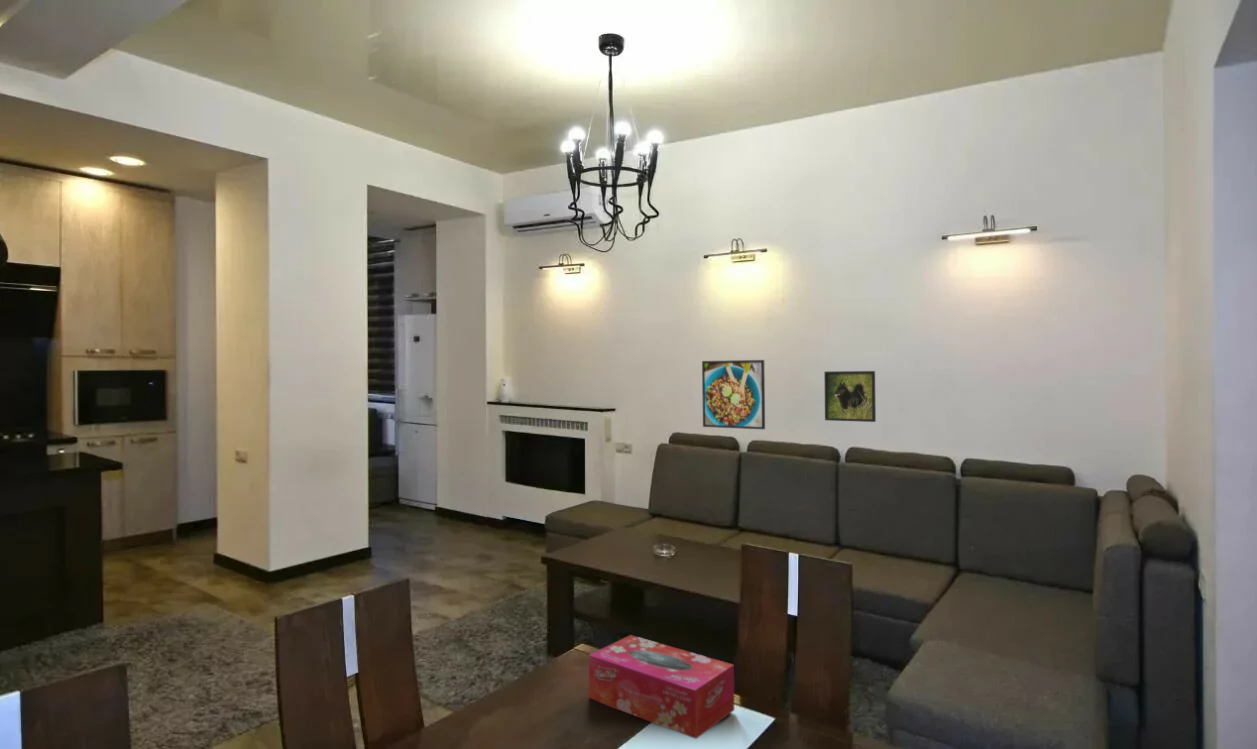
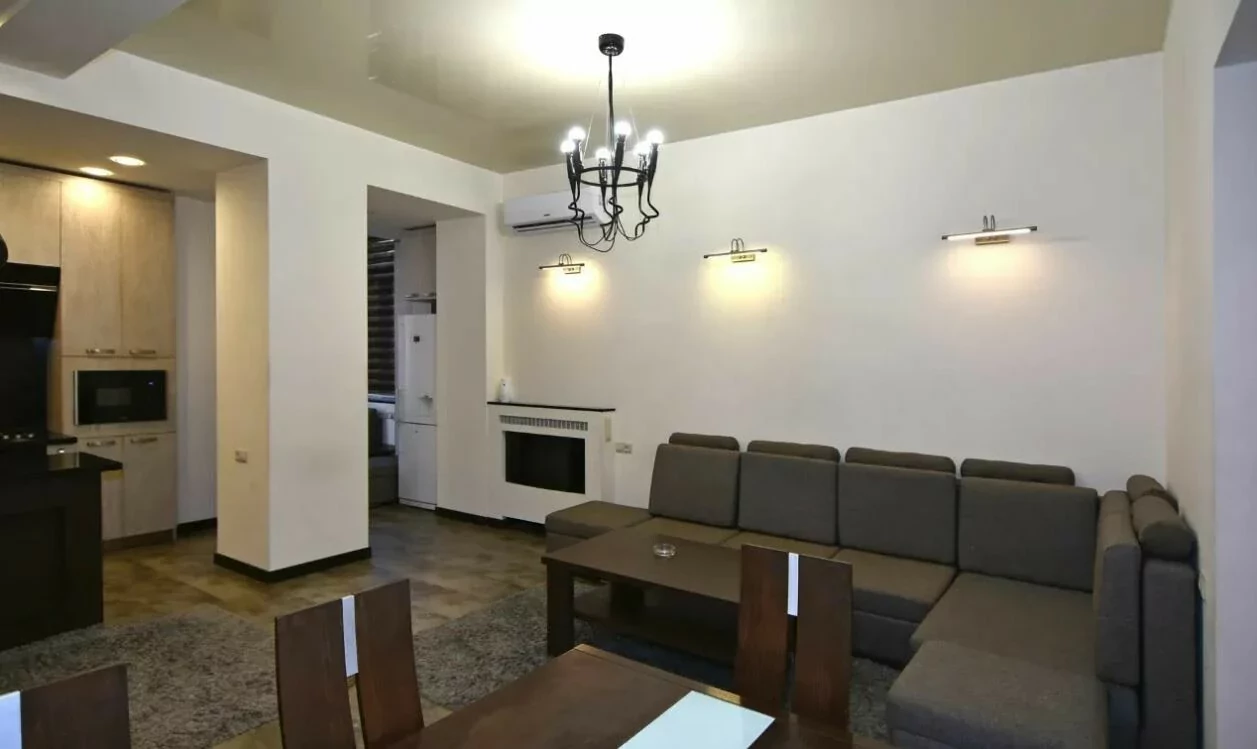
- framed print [701,359,766,430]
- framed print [823,370,877,423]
- tissue box [588,634,735,740]
